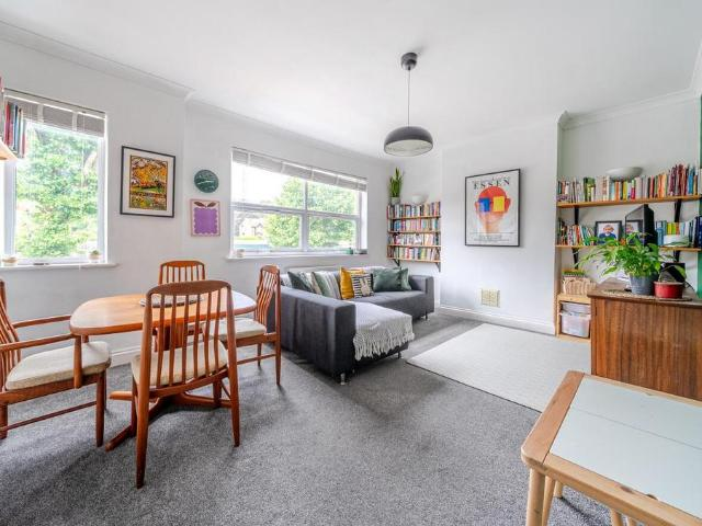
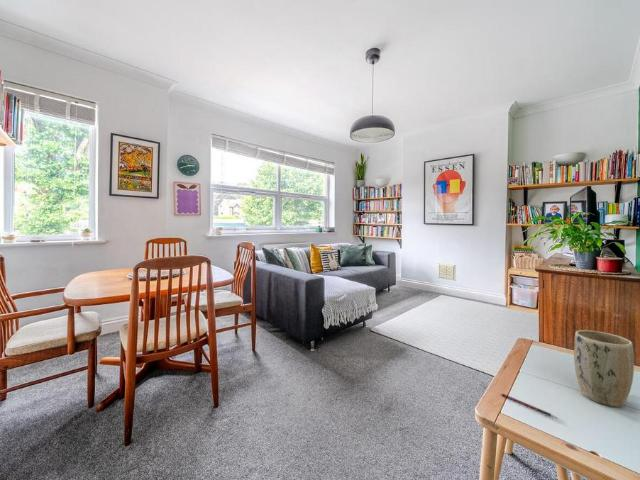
+ plant pot [573,329,635,408]
+ pen [499,392,559,419]
